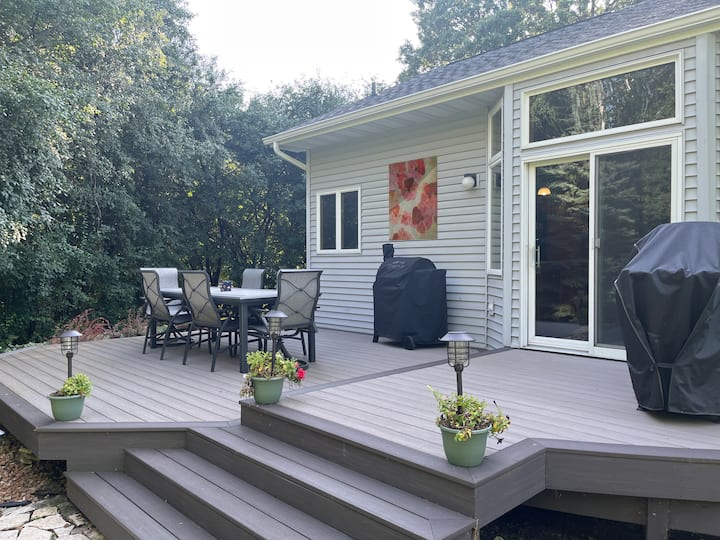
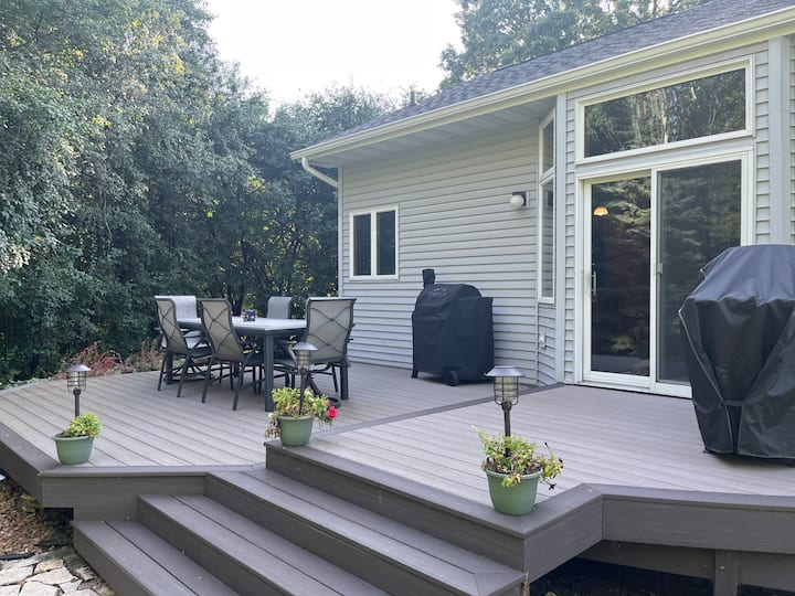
- wall art [388,155,439,242]
